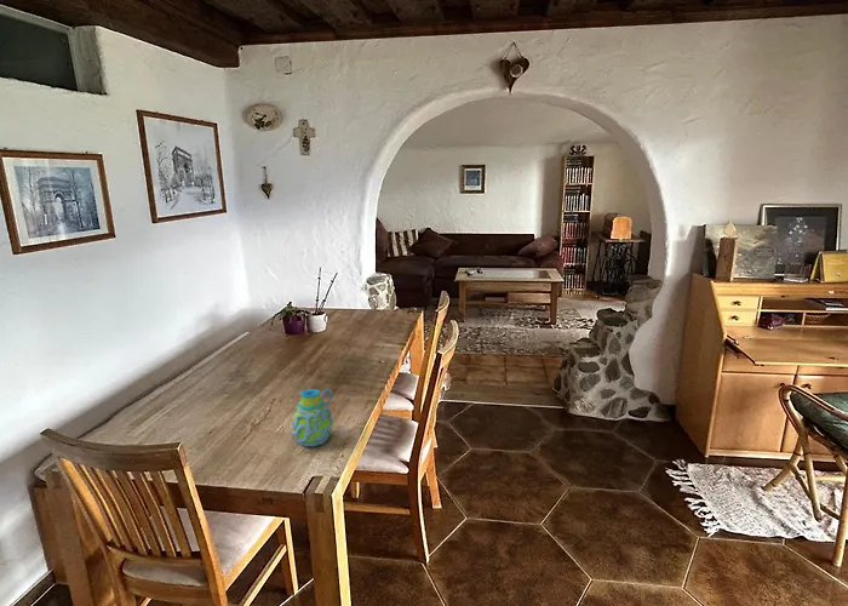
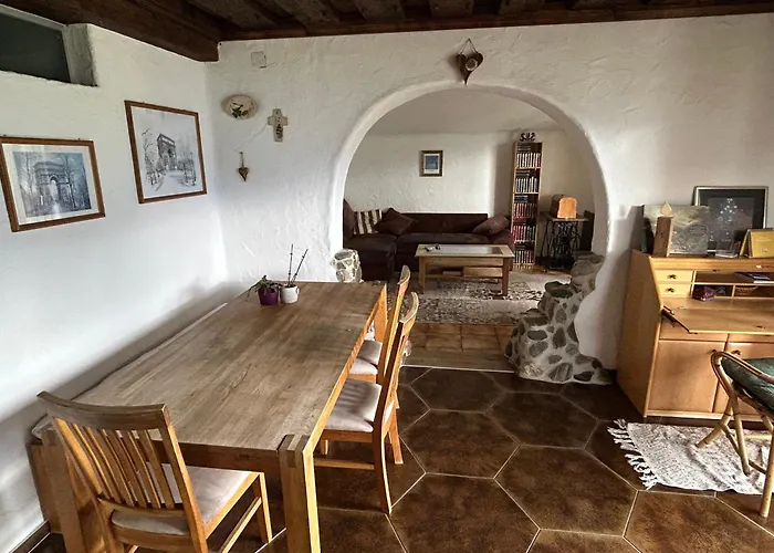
- mug [291,388,334,447]
